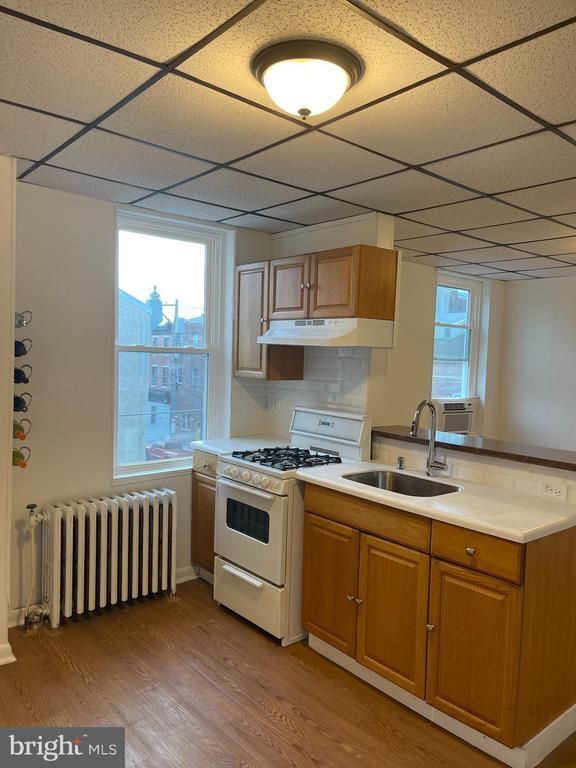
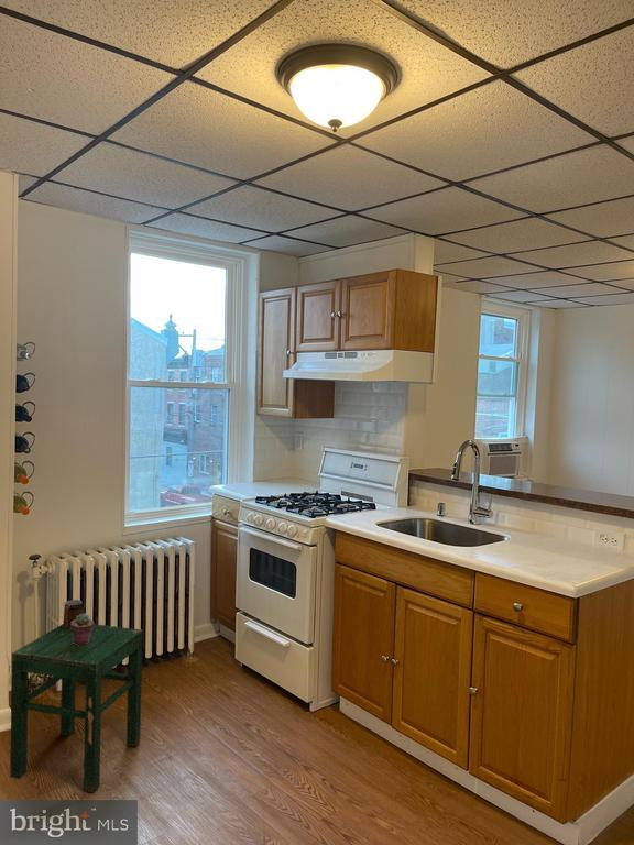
+ potted succulent [70,612,95,646]
+ mug [63,599,84,628]
+ stool [9,623,143,794]
